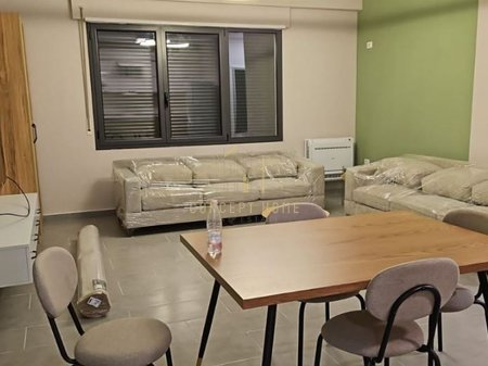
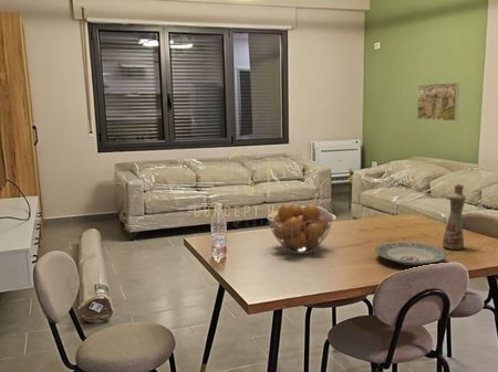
+ fruit basket [267,203,334,255]
+ plate [374,242,447,266]
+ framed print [416,82,460,121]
+ bottle [442,183,467,251]
